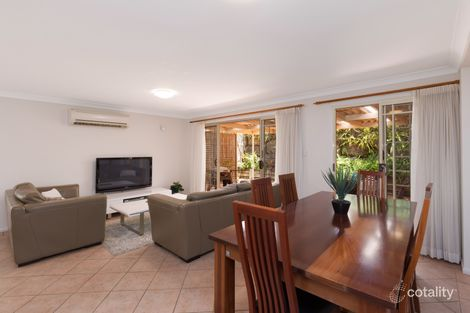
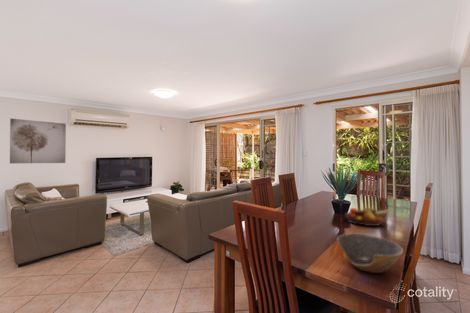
+ fruit bowl [344,206,391,227]
+ wall art [9,117,67,164]
+ bowl [336,233,404,274]
